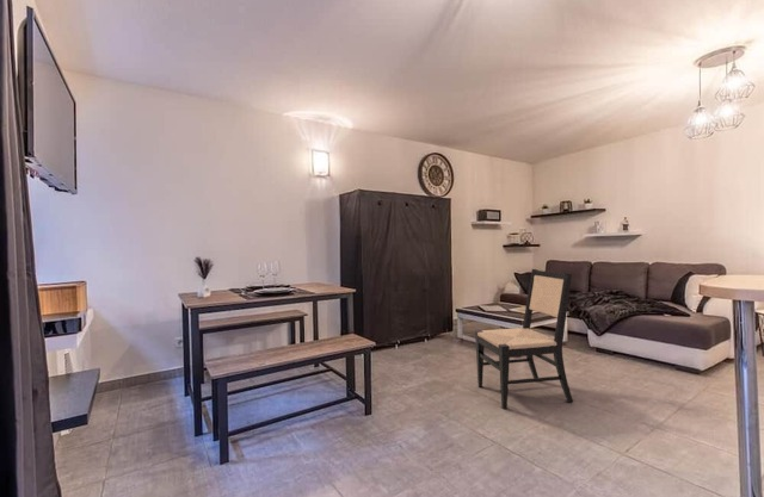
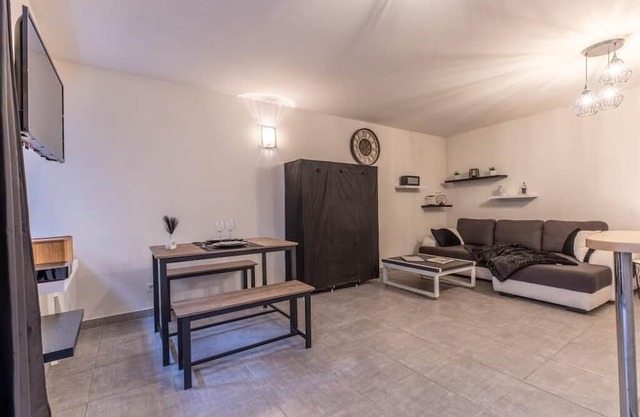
- chair [474,268,574,410]
